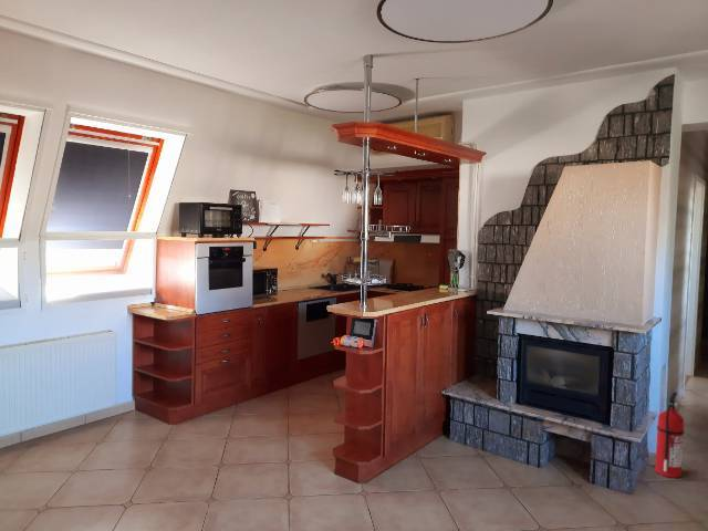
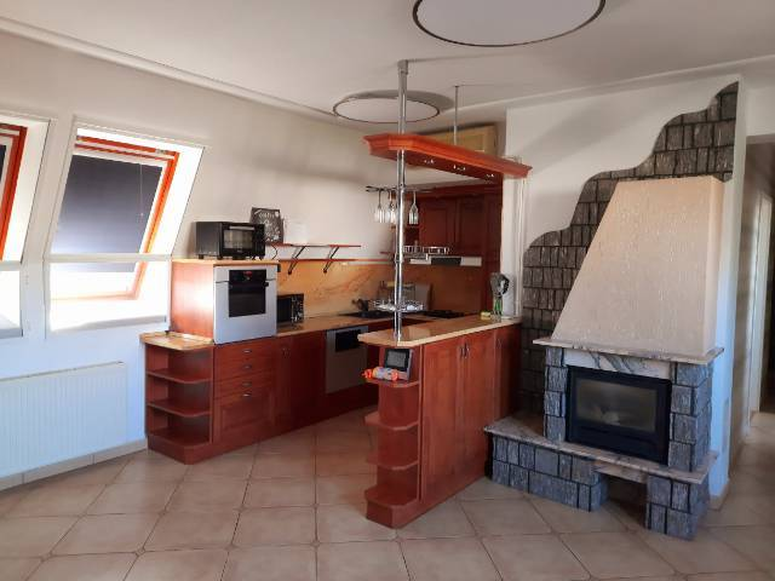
- fire extinguisher [654,391,685,479]
